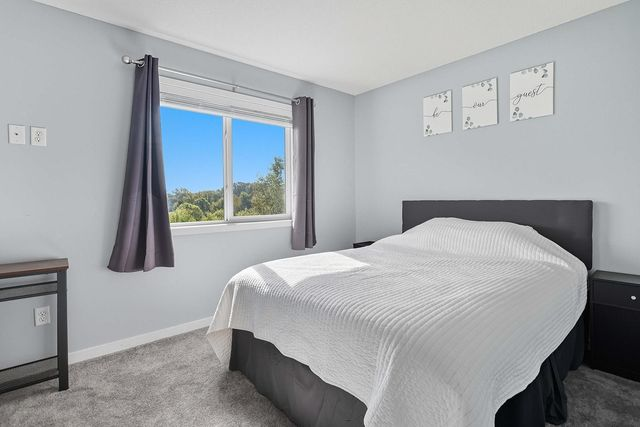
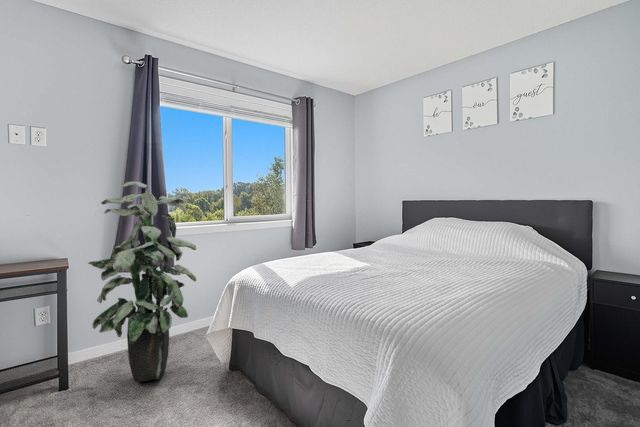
+ indoor plant [87,181,197,383]
